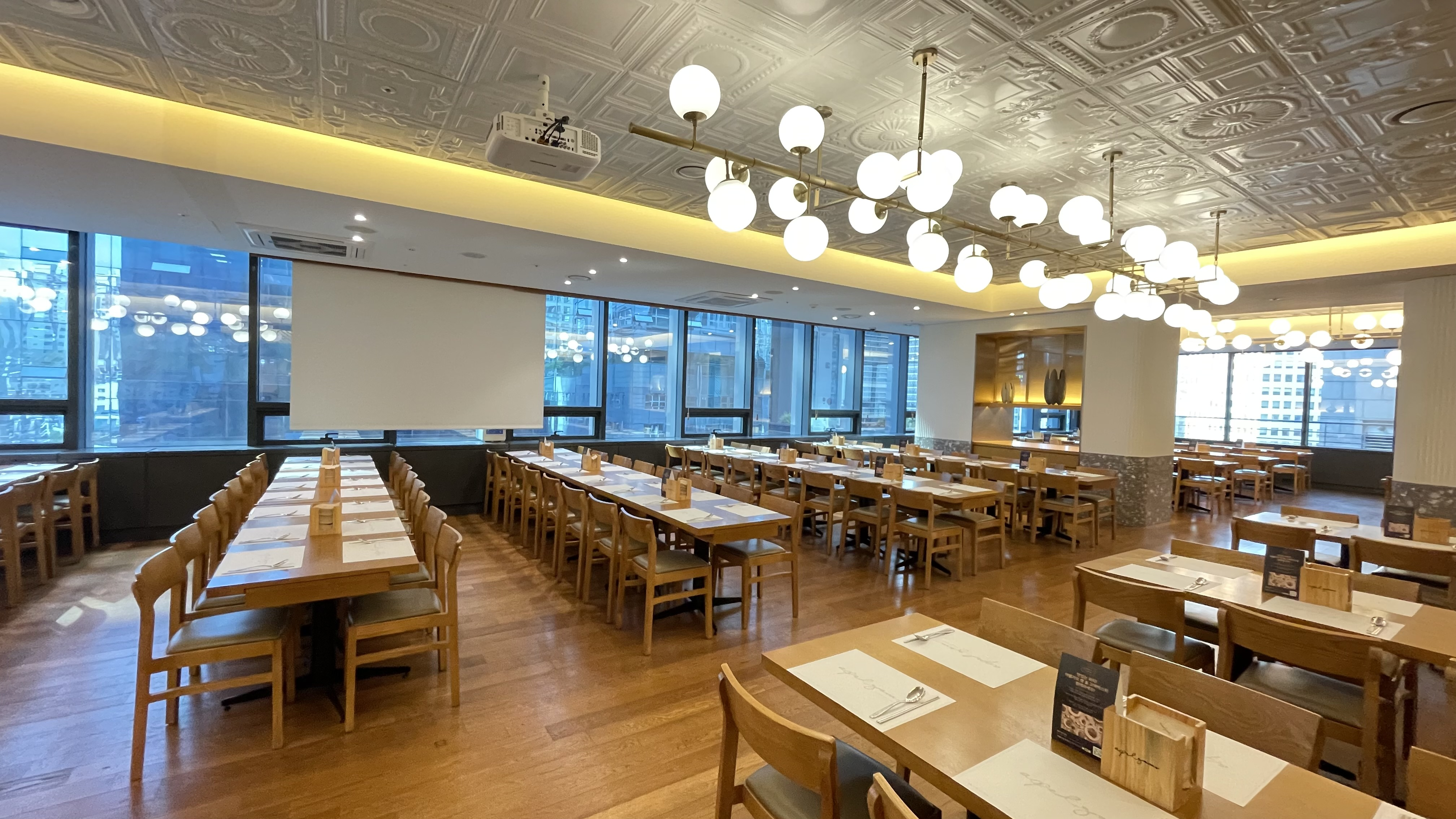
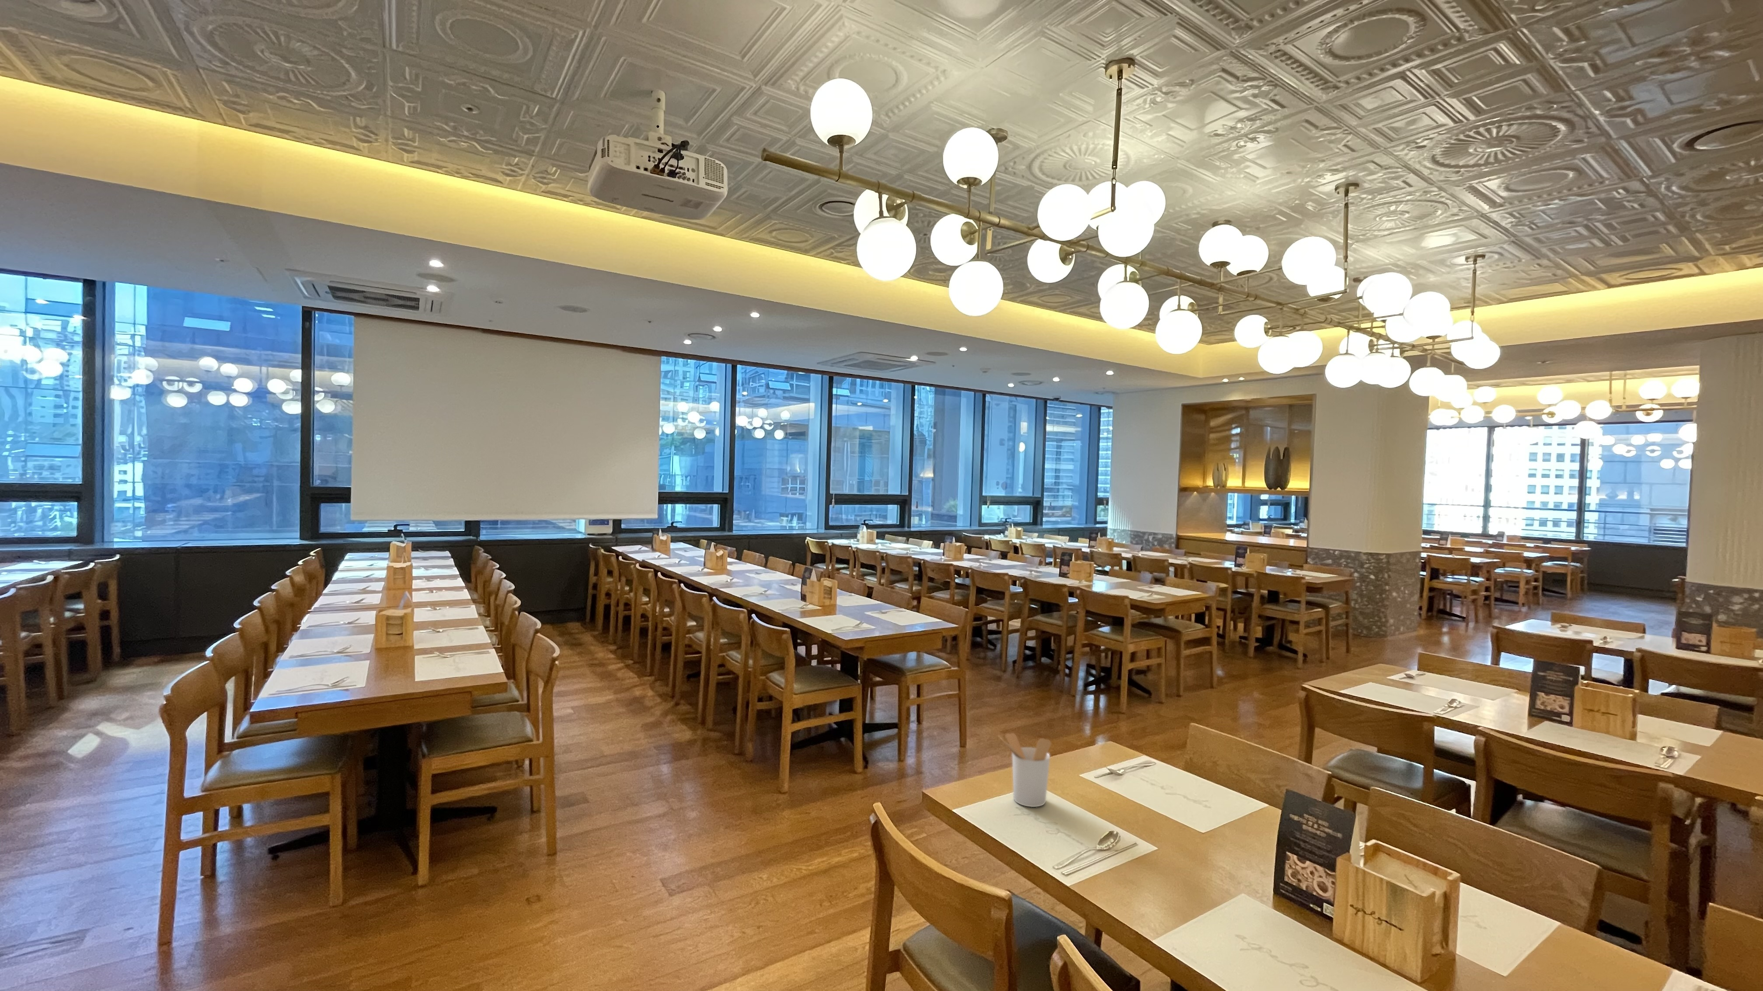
+ utensil holder [998,732,1051,807]
